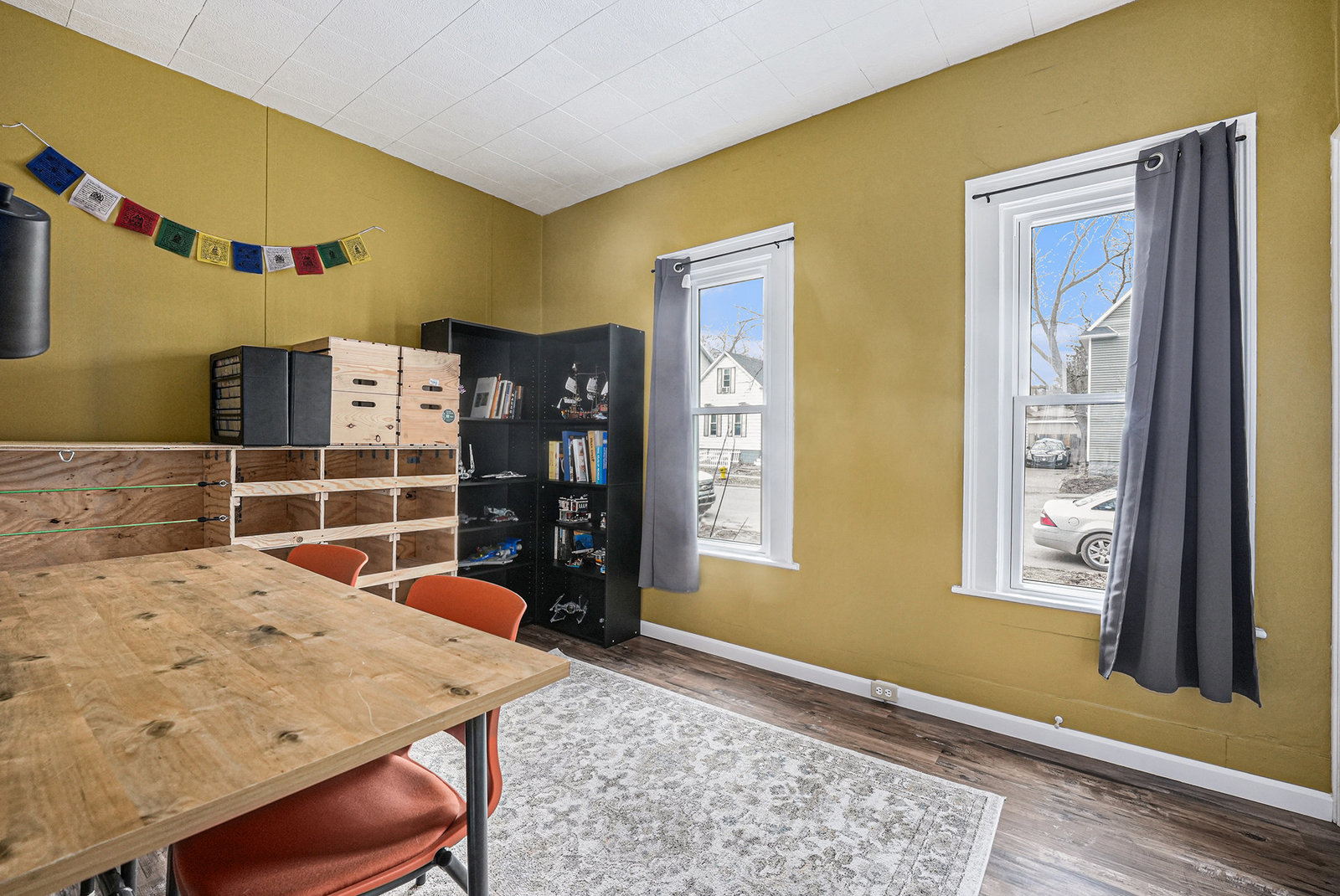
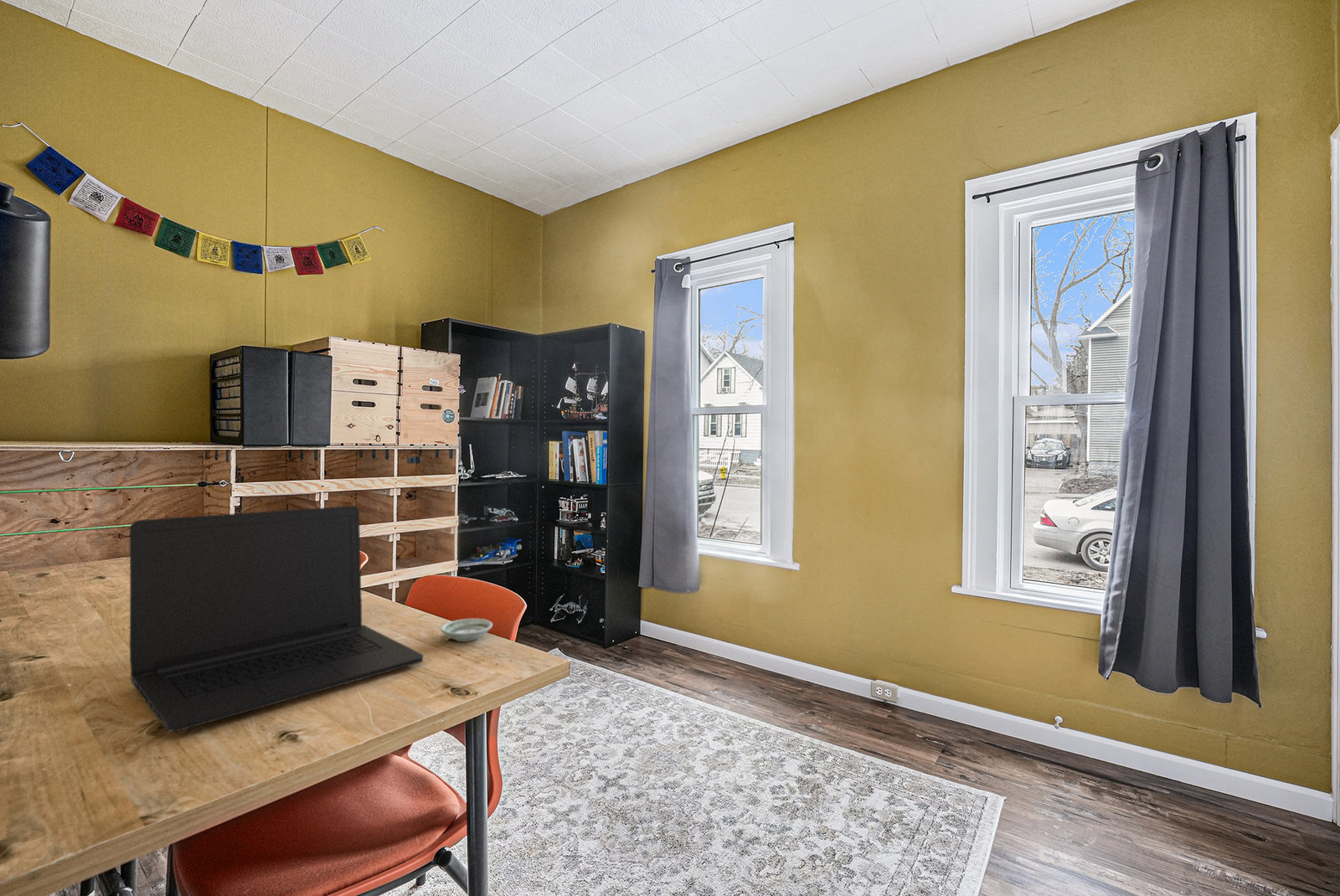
+ laptop [129,505,425,733]
+ saucer [440,618,493,642]
